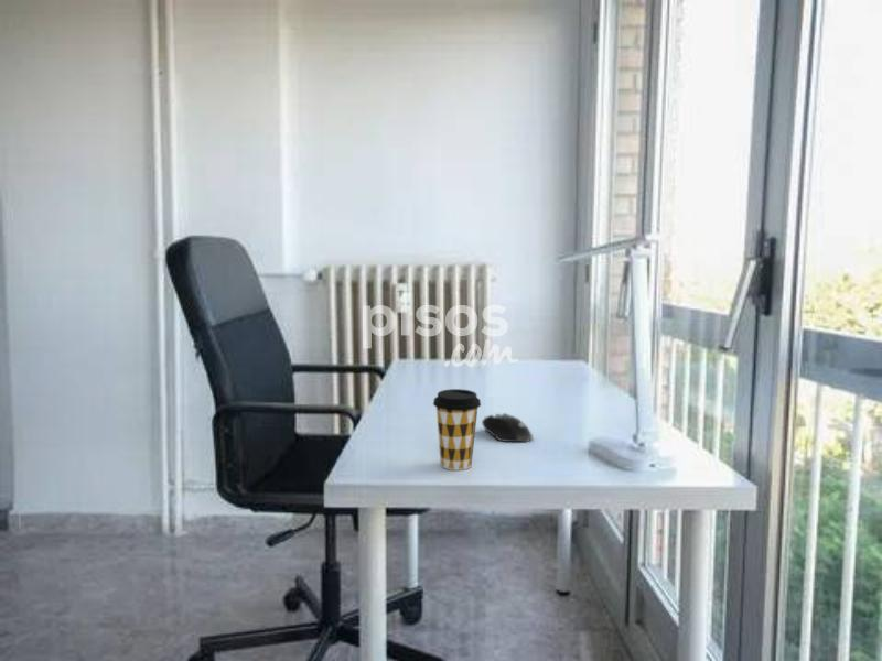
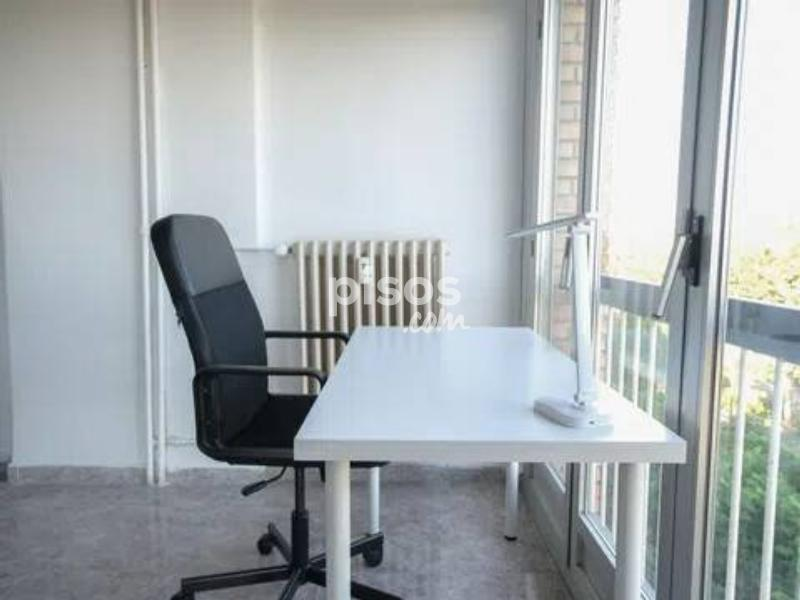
- computer mouse [481,412,535,443]
- coffee cup [432,388,482,472]
